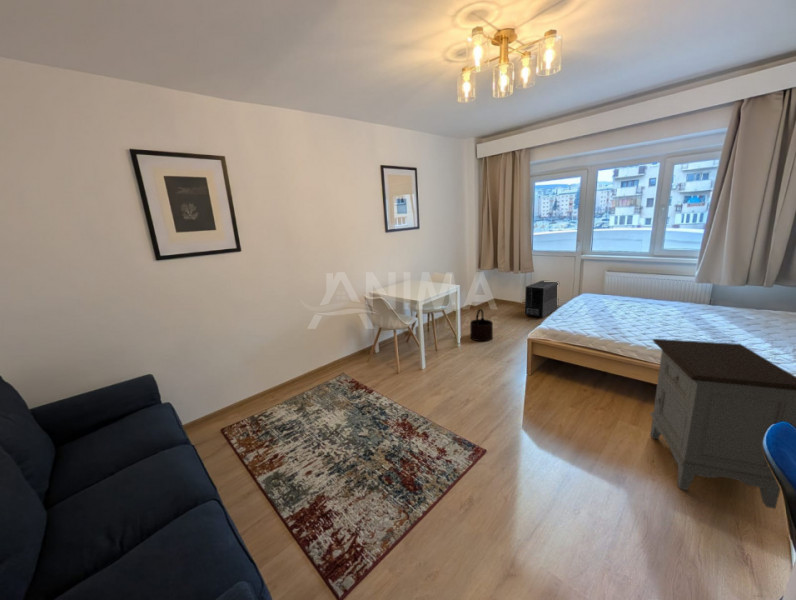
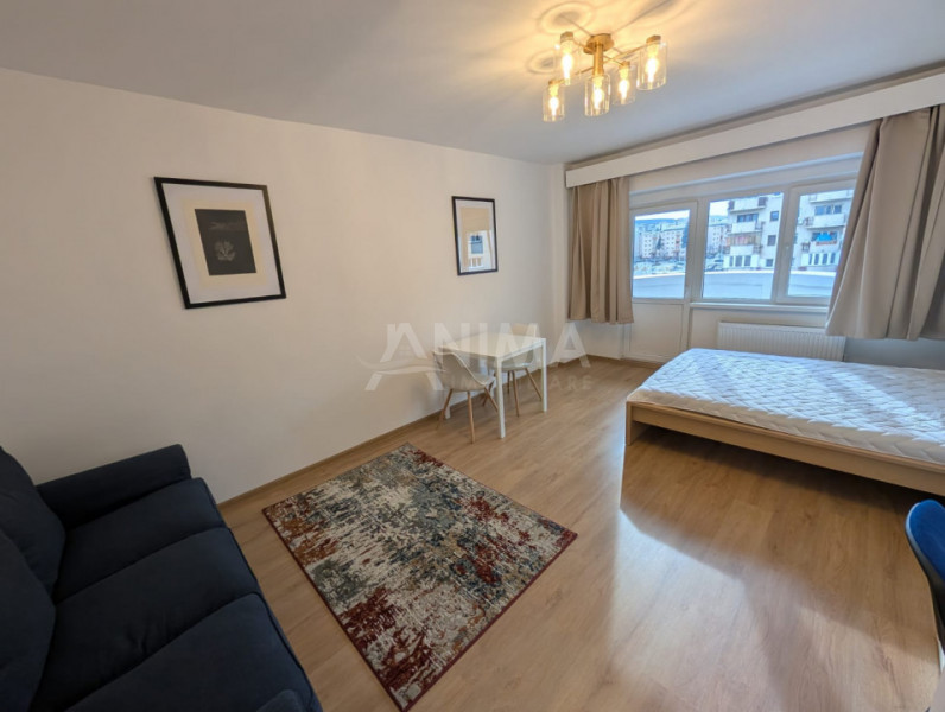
- air purifier [524,280,559,319]
- wooden bucket [469,308,494,342]
- nightstand [649,338,796,510]
